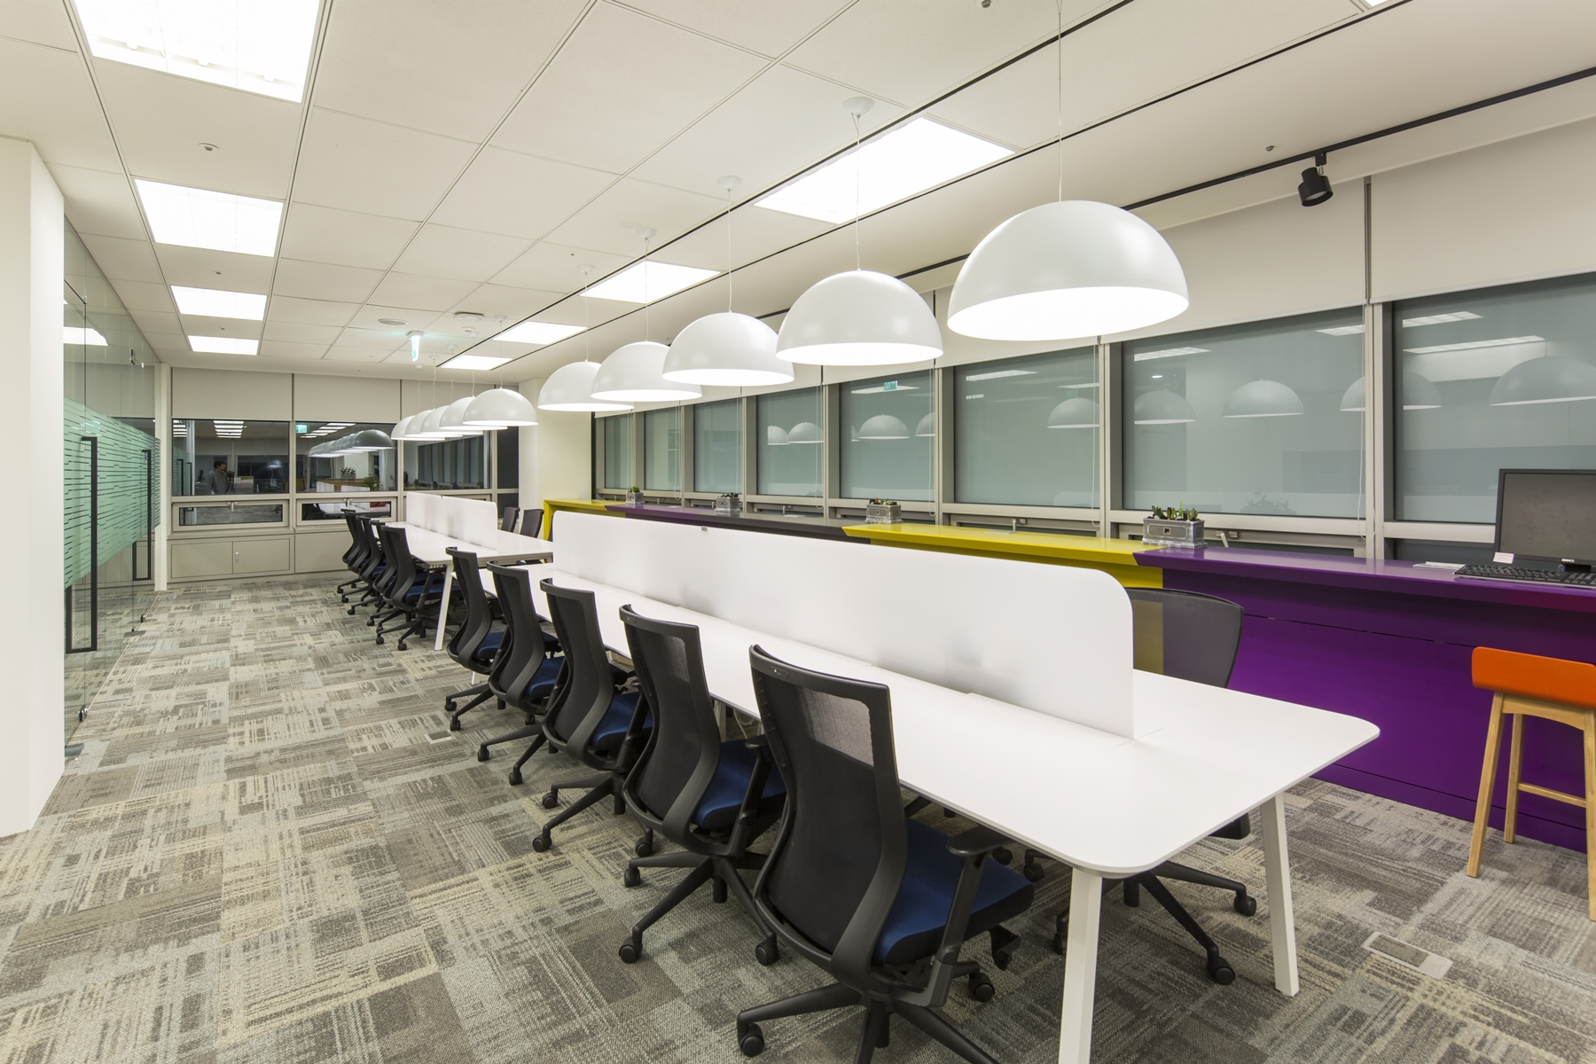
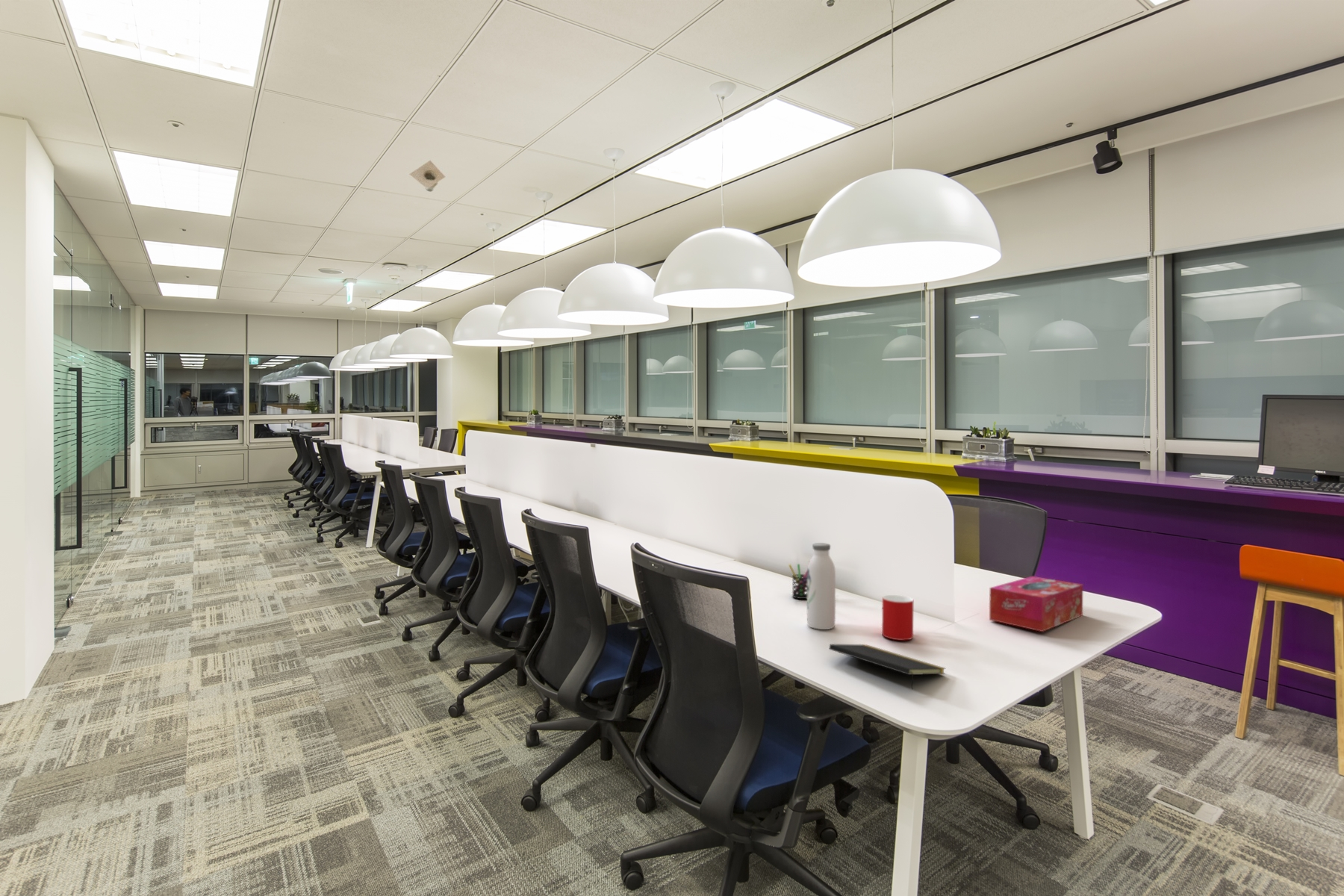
+ notepad [829,644,946,690]
+ recessed light [409,160,446,192]
+ tissue box [989,576,1083,632]
+ pen holder [788,561,809,600]
+ water bottle [806,542,836,630]
+ cup [881,594,914,641]
